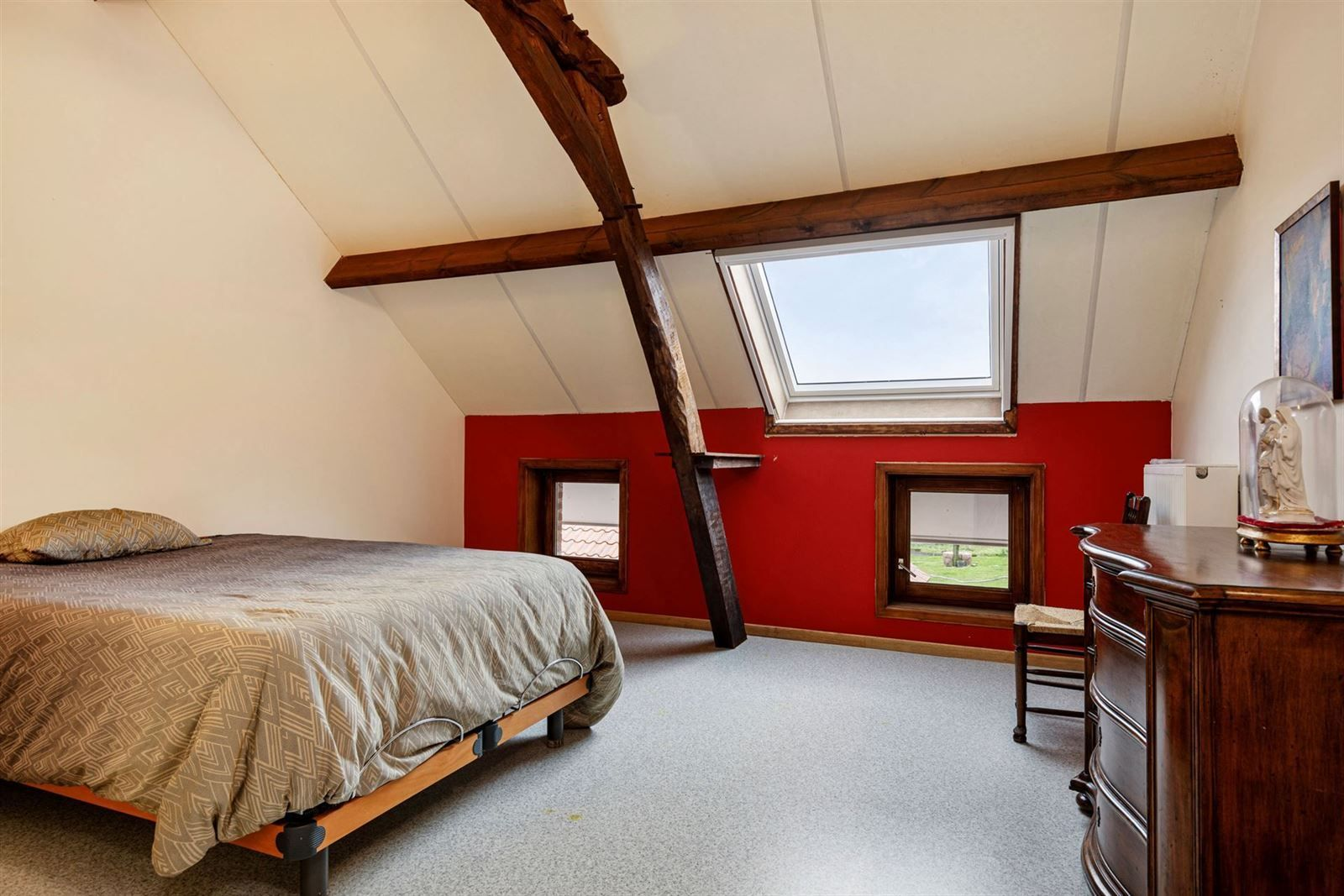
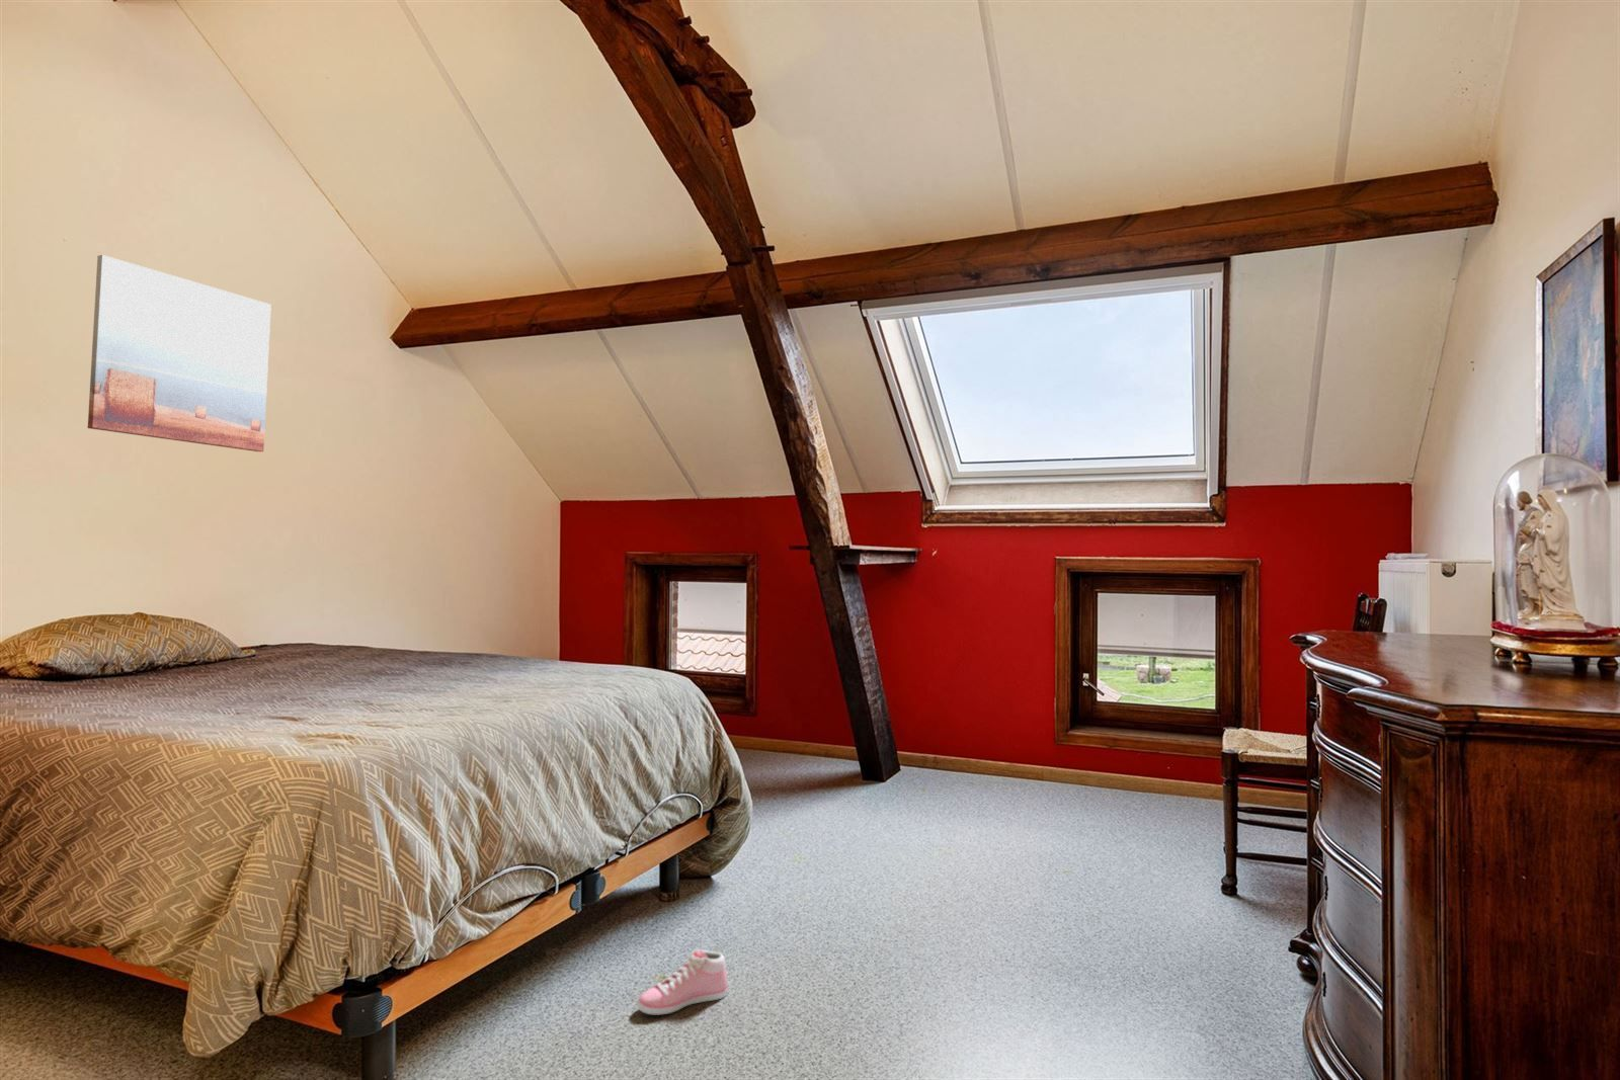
+ wall art [87,254,272,452]
+ sneaker [636,949,729,1016]
